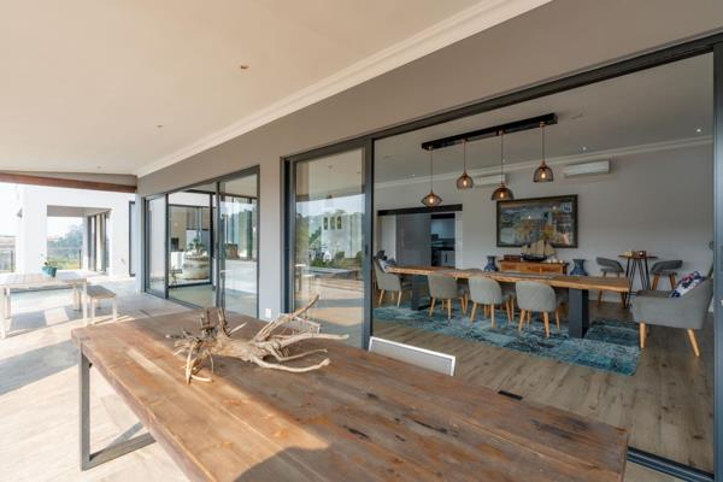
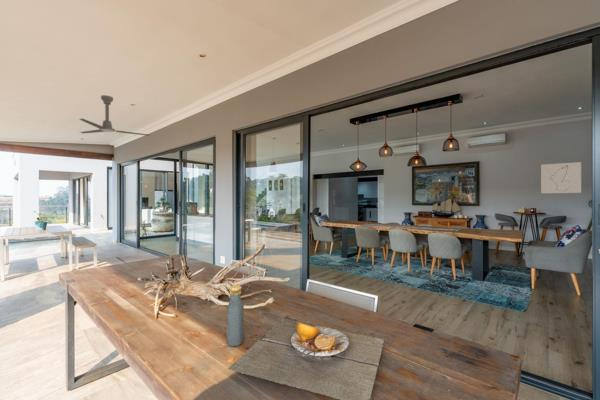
+ plate [227,314,385,400]
+ wall art [540,161,582,194]
+ ceiling fan [78,94,150,137]
+ vodka [226,284,245,347]
